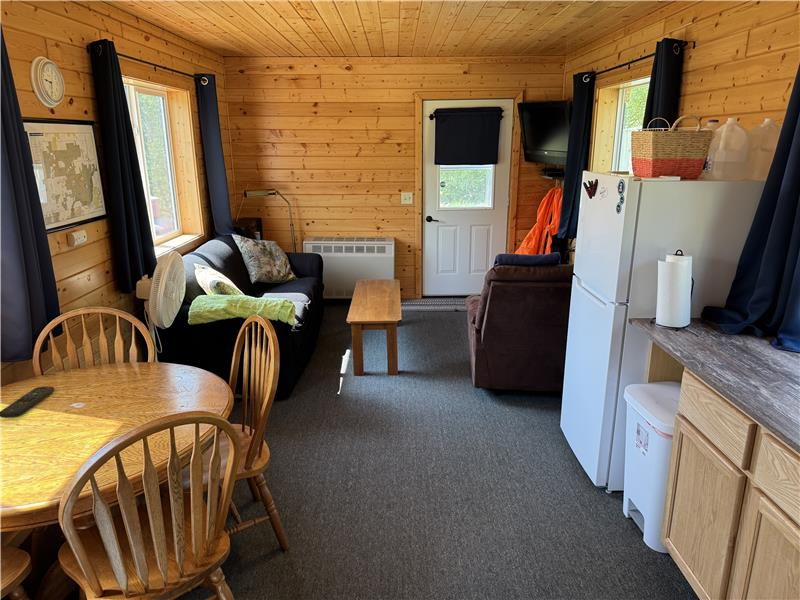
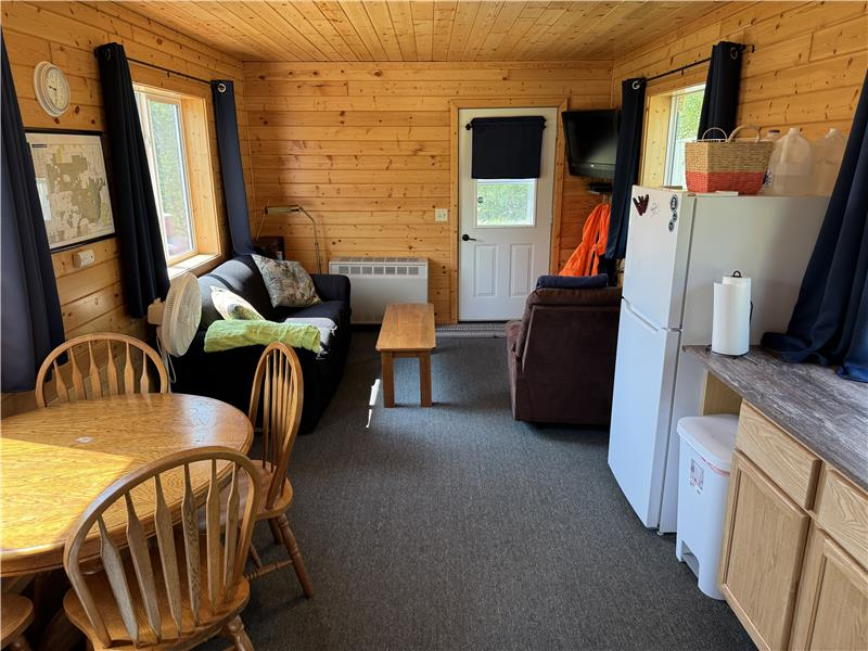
- remote control [0,385,55,419]
